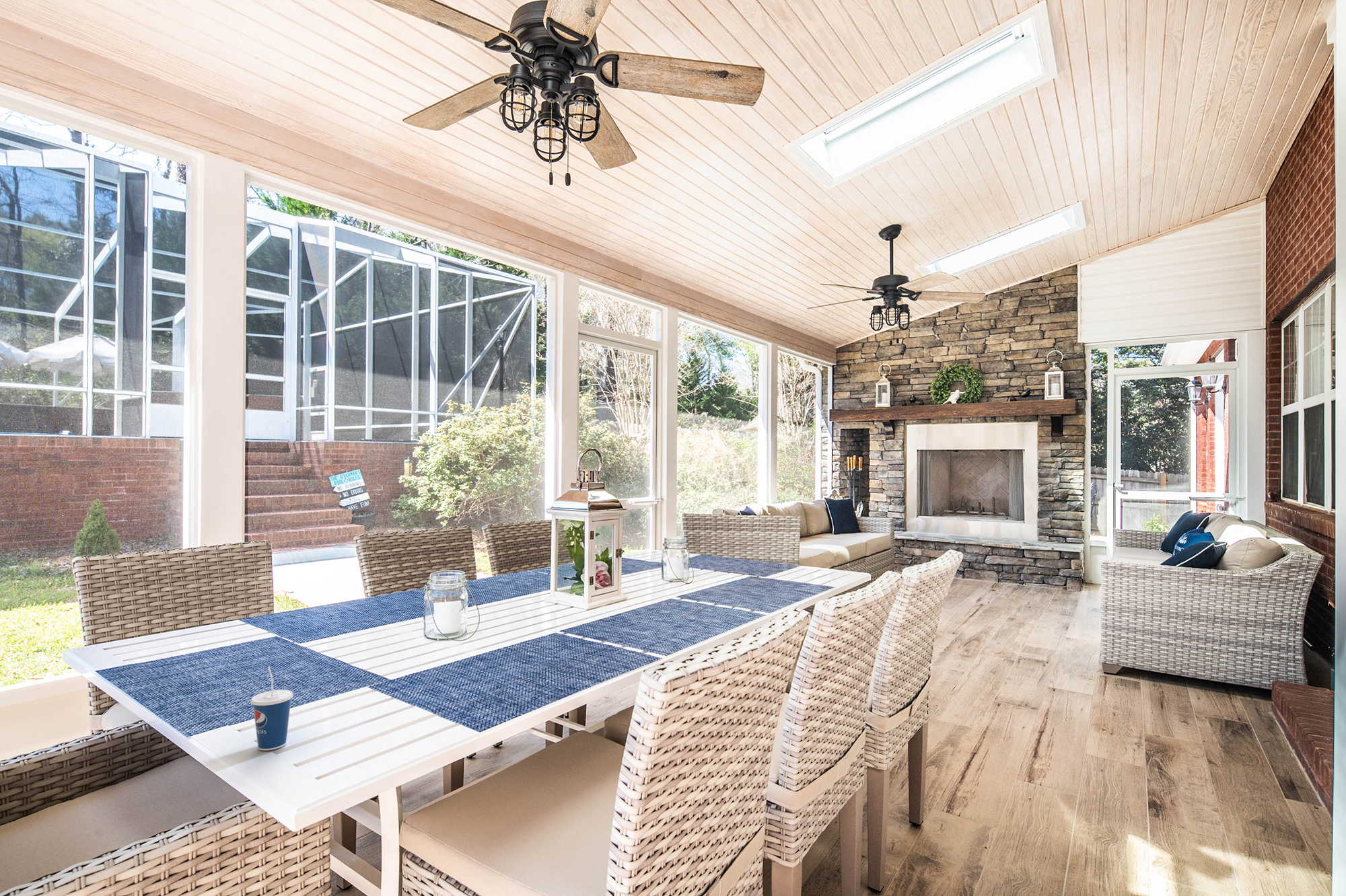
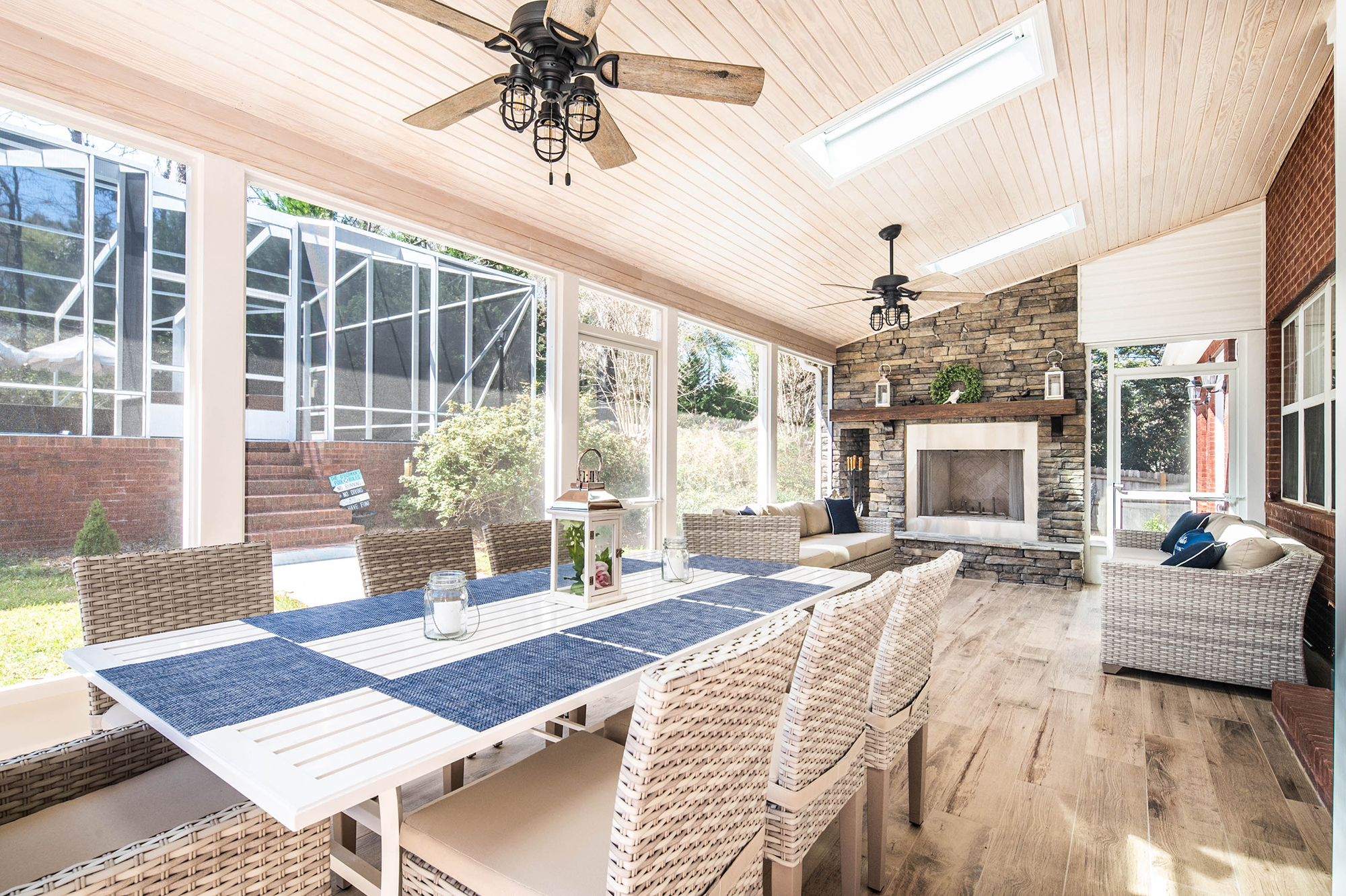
- cup [250,665,293,751]
